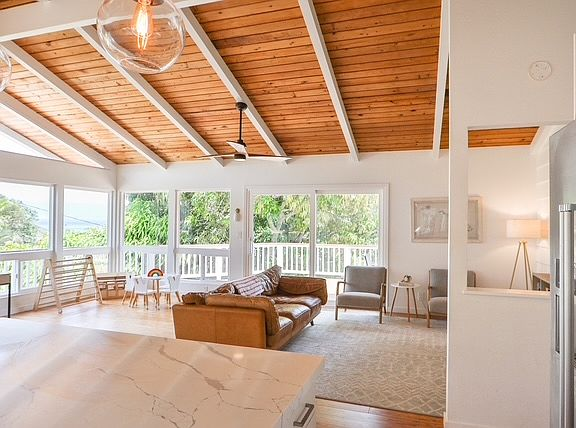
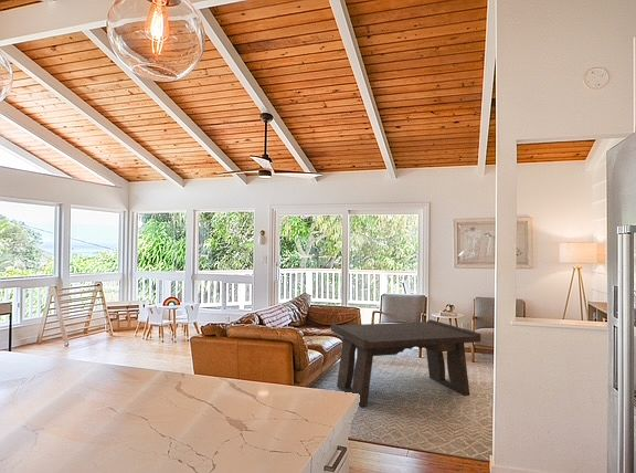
+ coffee table [330,318,481,407]
